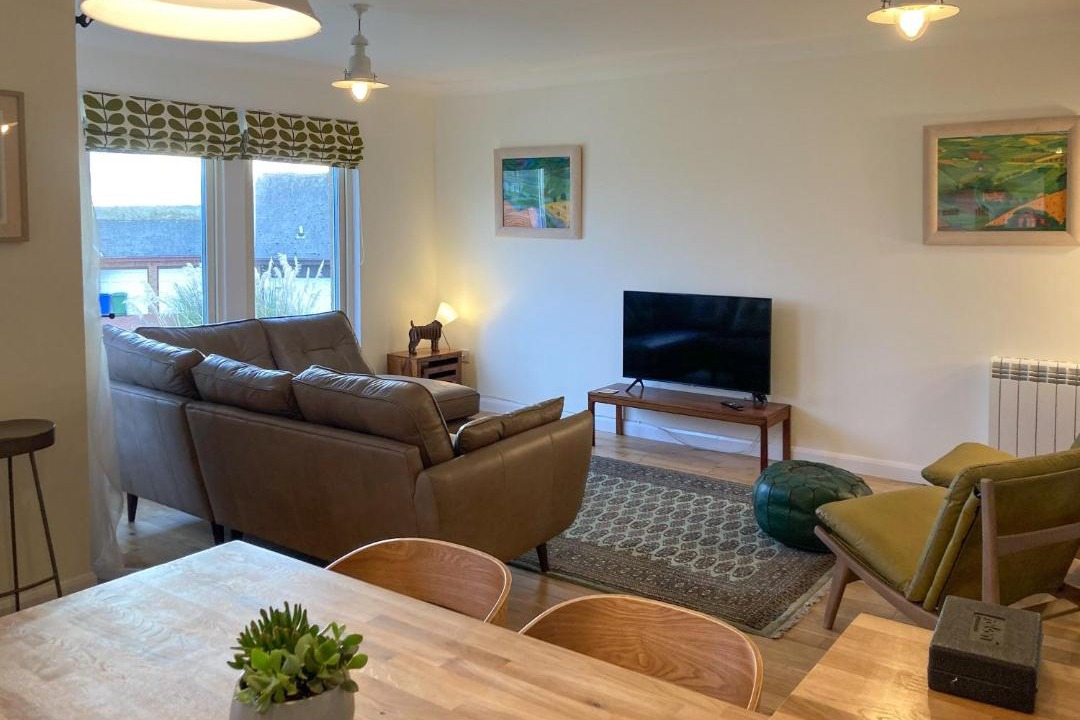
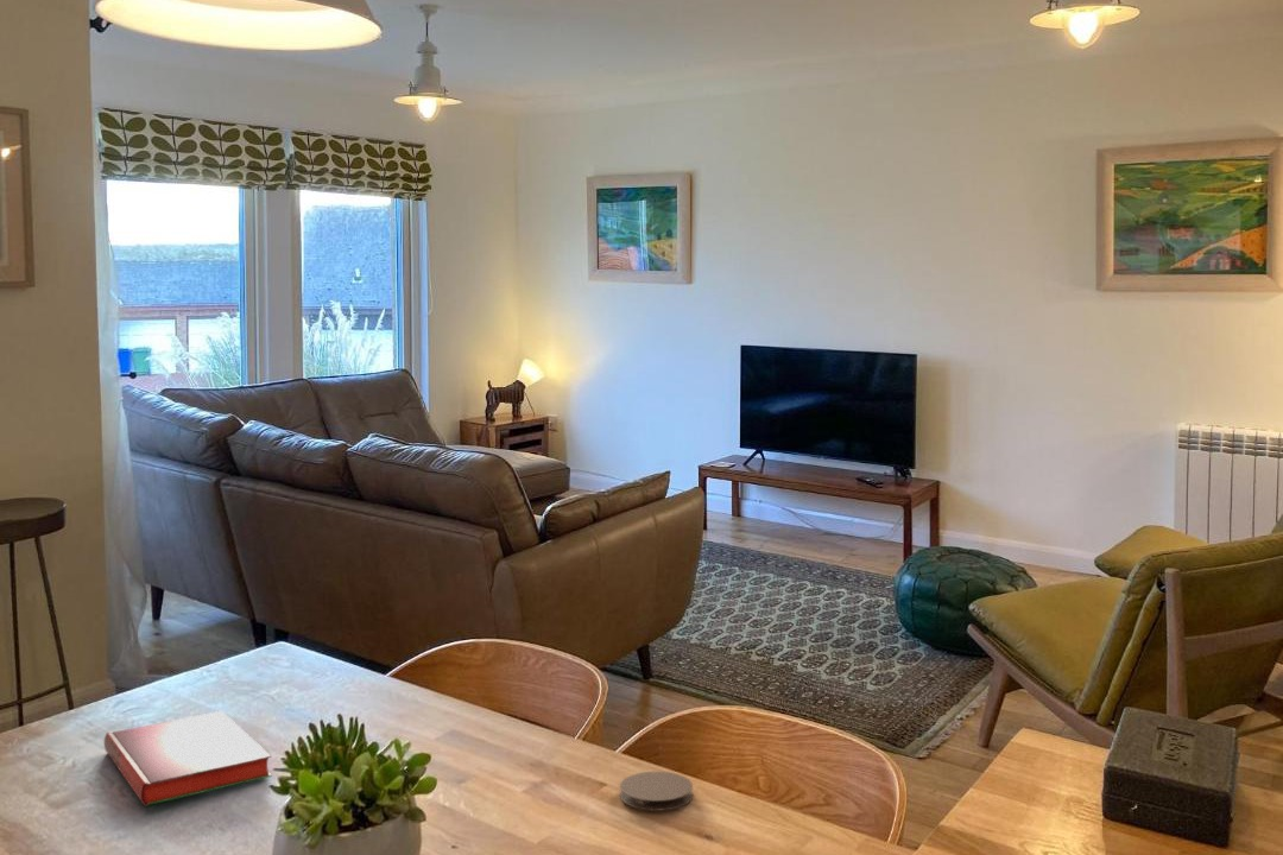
+ hardback book [103,710,273,808]
+ coaster [619,771,694,812]
